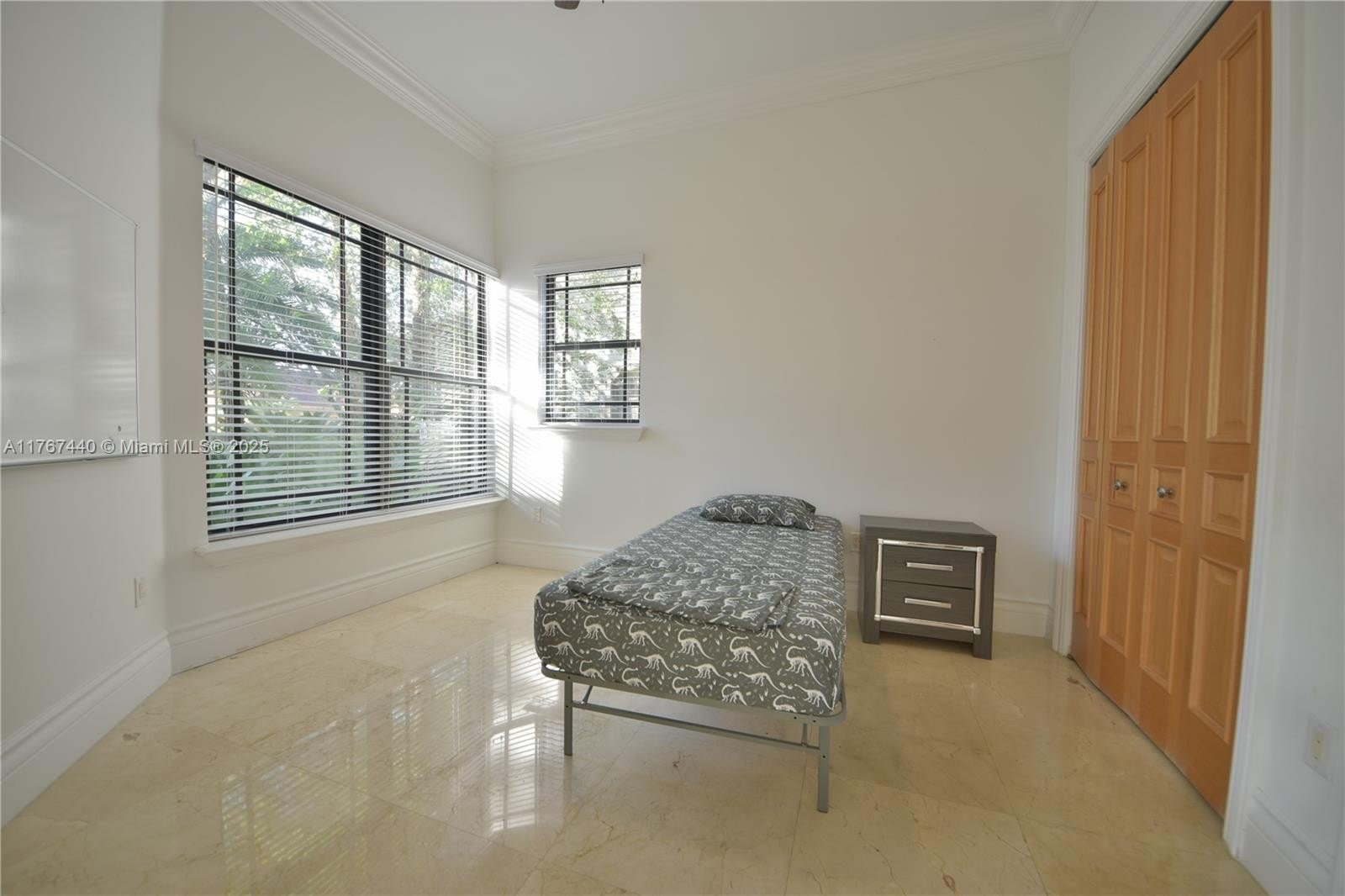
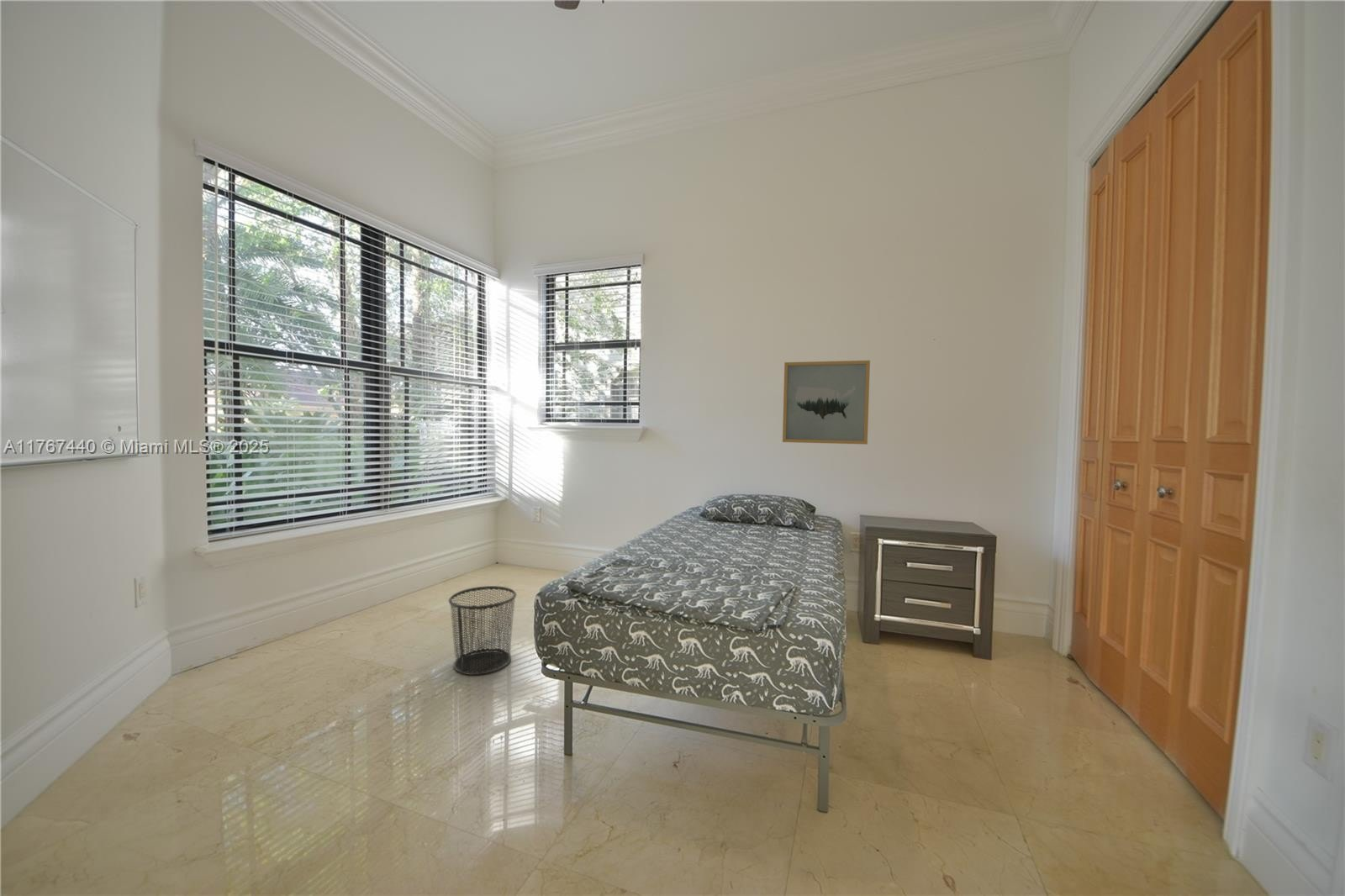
+ waste bin [448,585,517,676]
+ wall art [782,360,871,445]
